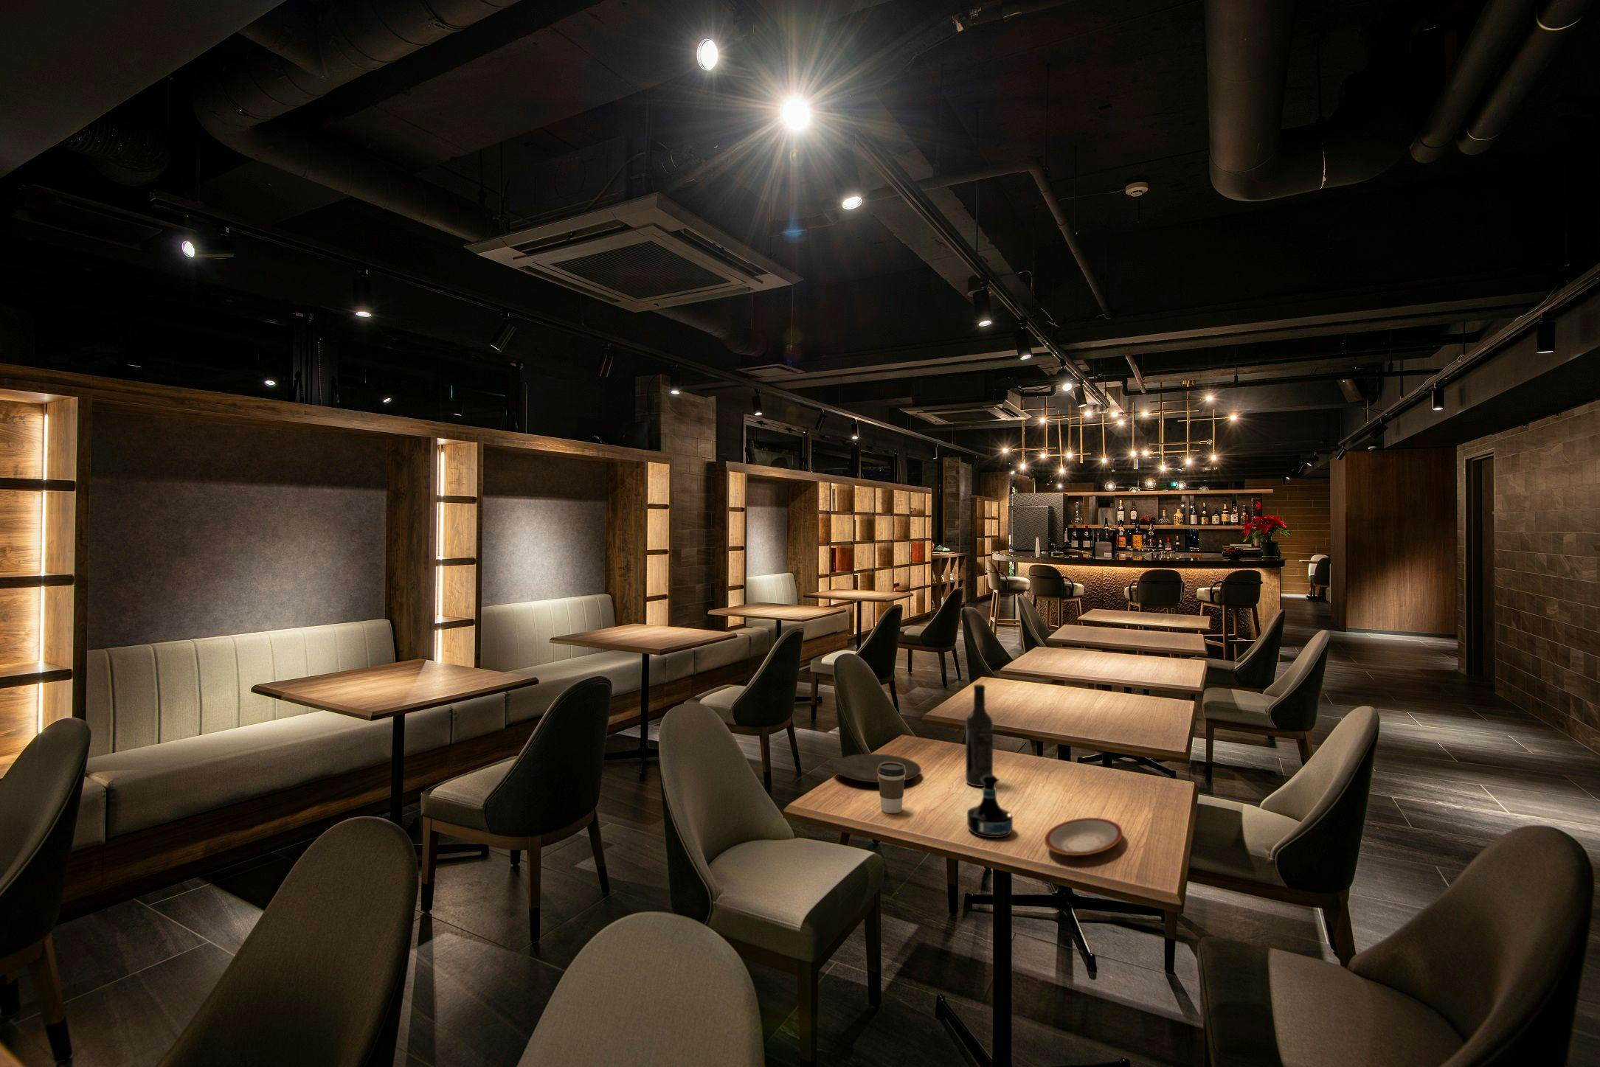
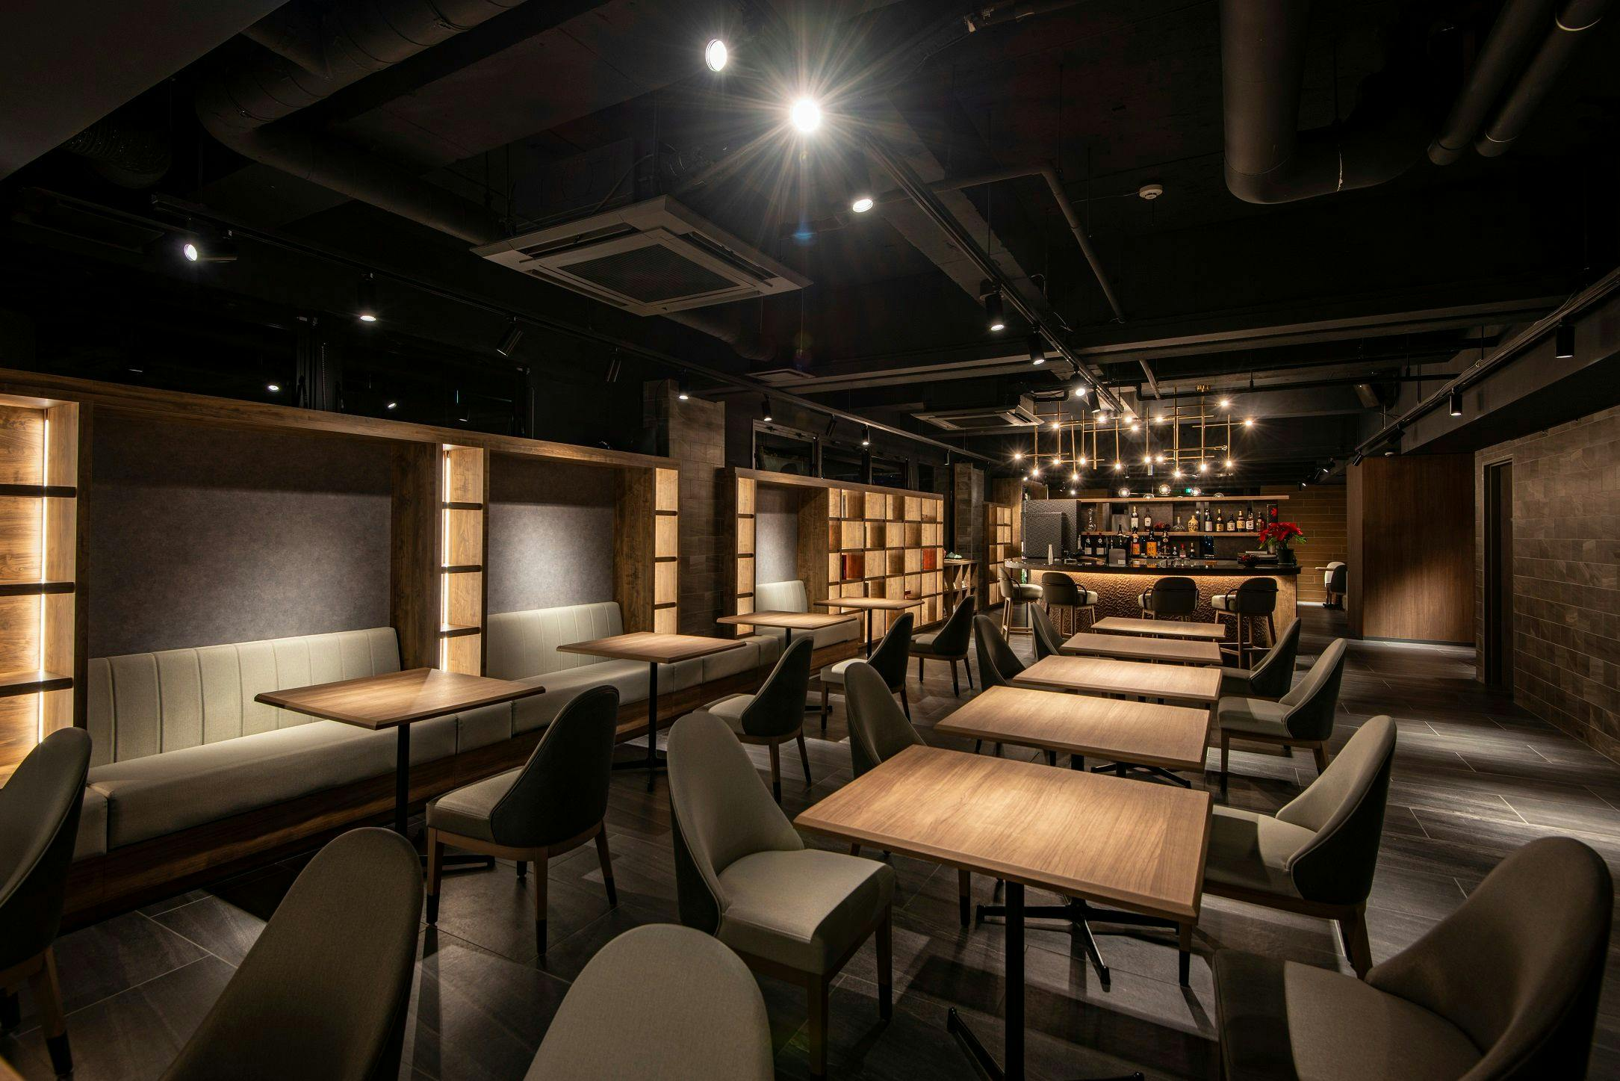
- plate [1044,817,1123,856]
- plate [832,753,922,784]
- tequila bottle [966,774,1014,838]
- wine bottle [965,684,994,787]
- coffee cup [878,762,905,815]
